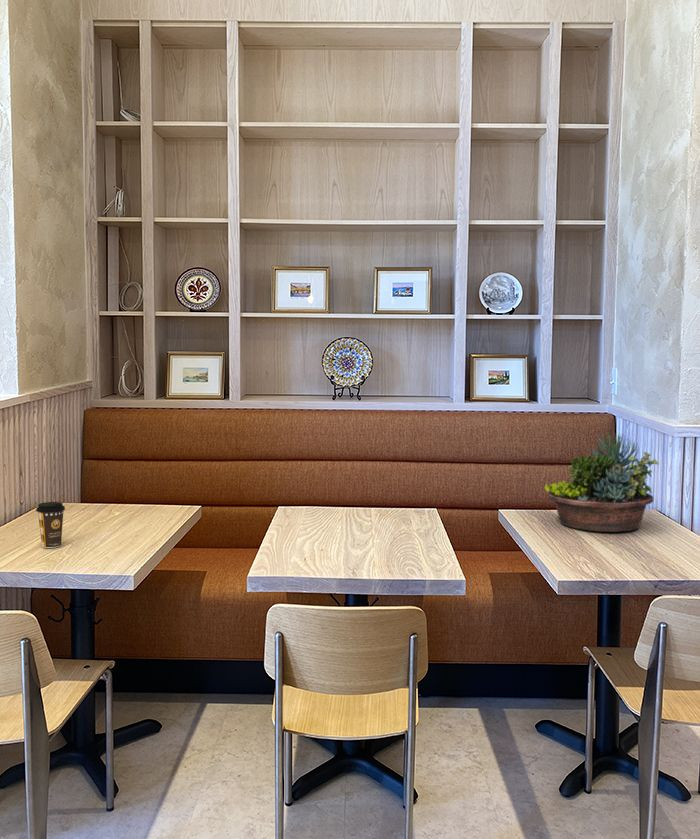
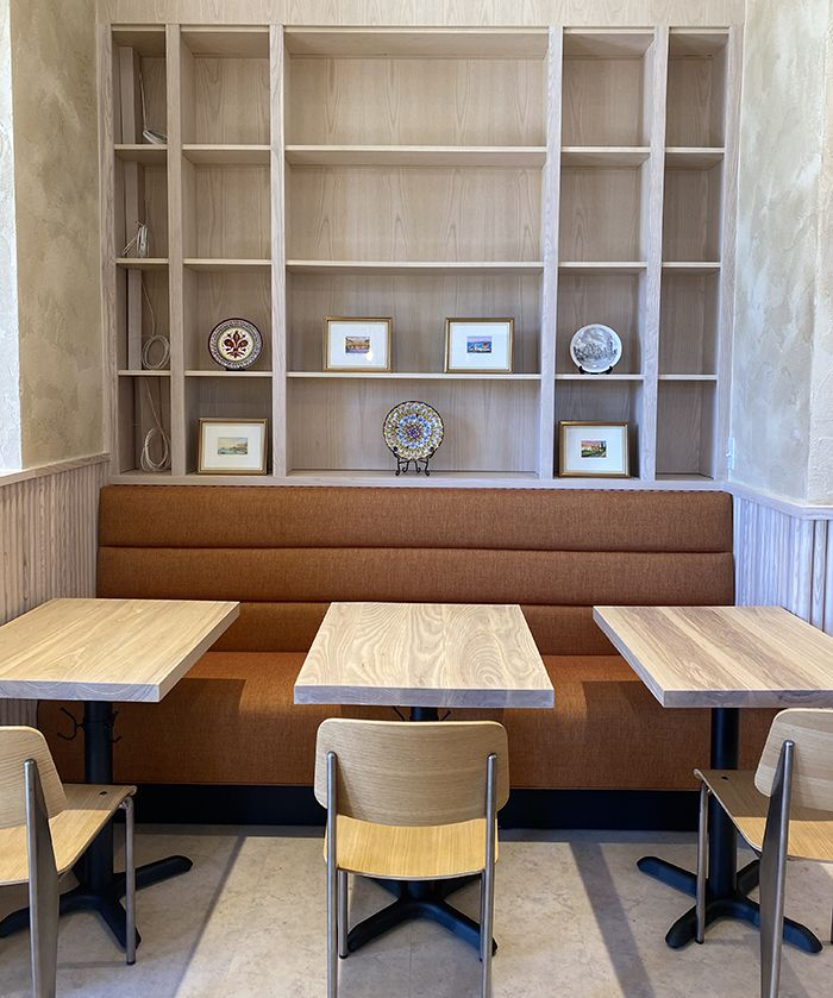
- succulent planter [544,432,660,533]
- coffee cup [35,501,66,549]
